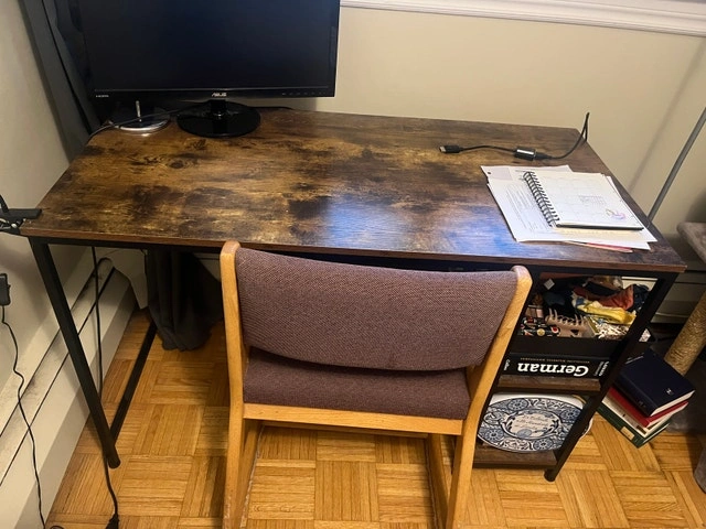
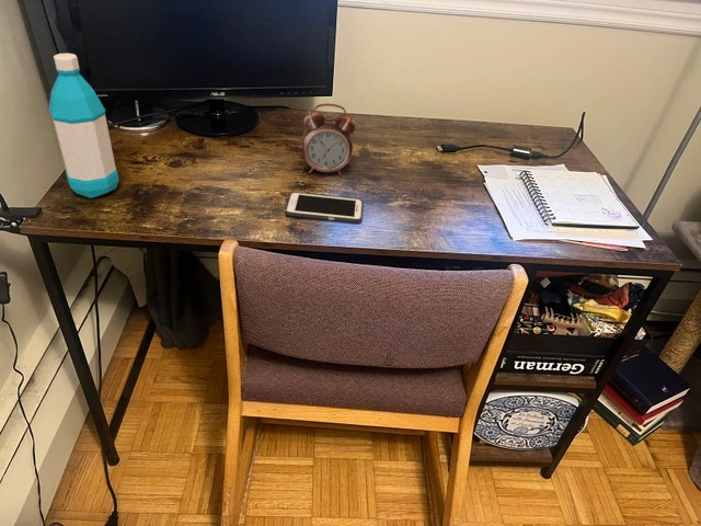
+ water bottle [48,53,119,199]
+ cell phone [284,192,364,224]
+ alarm clock [300,103,357,176]
